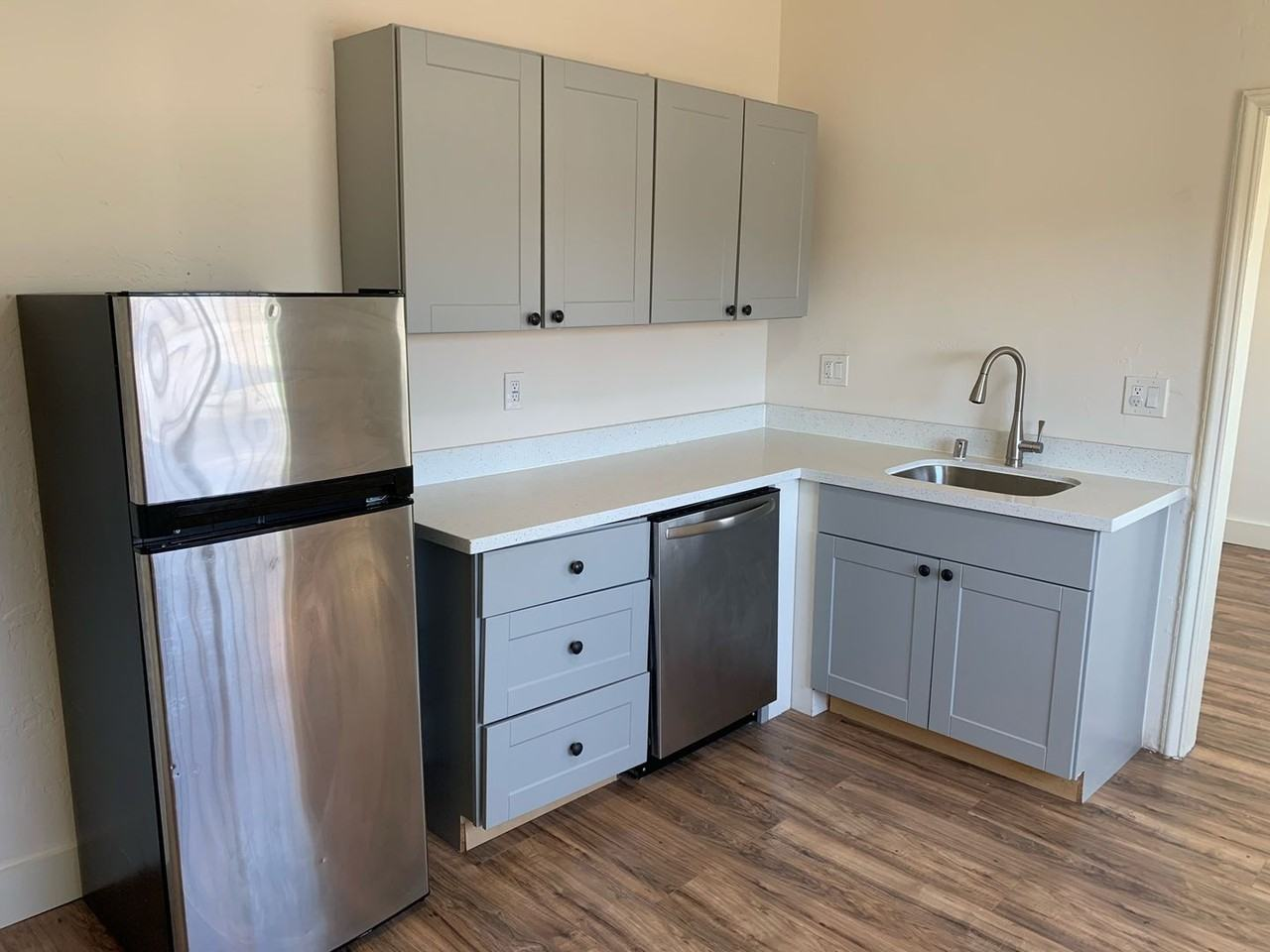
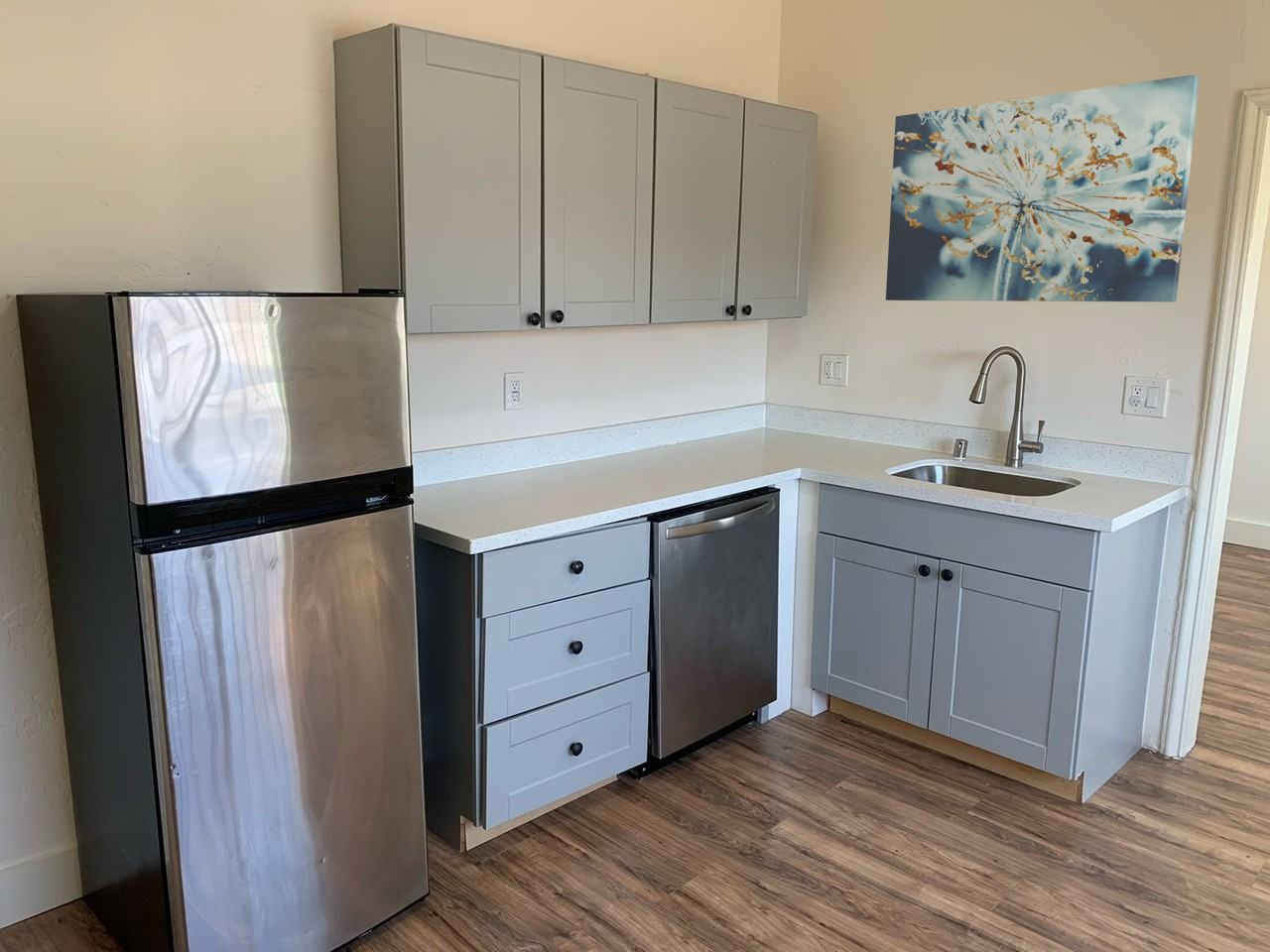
+ wall art [885,73,1201,302]
